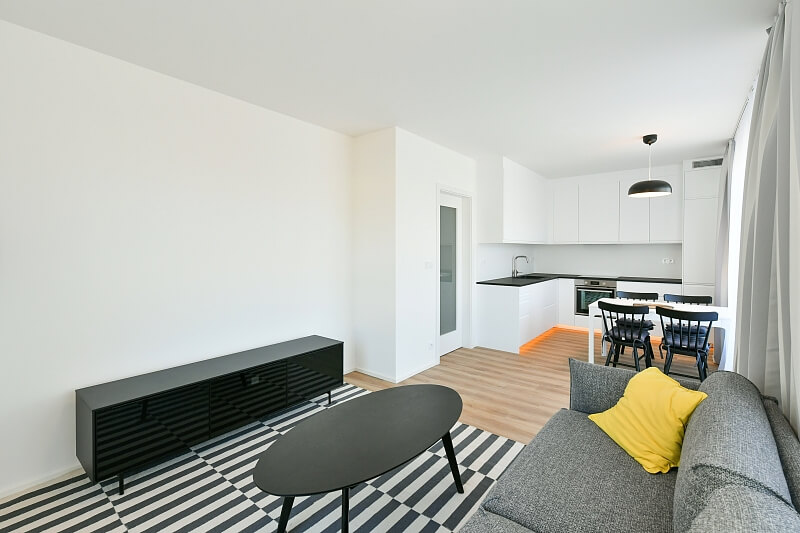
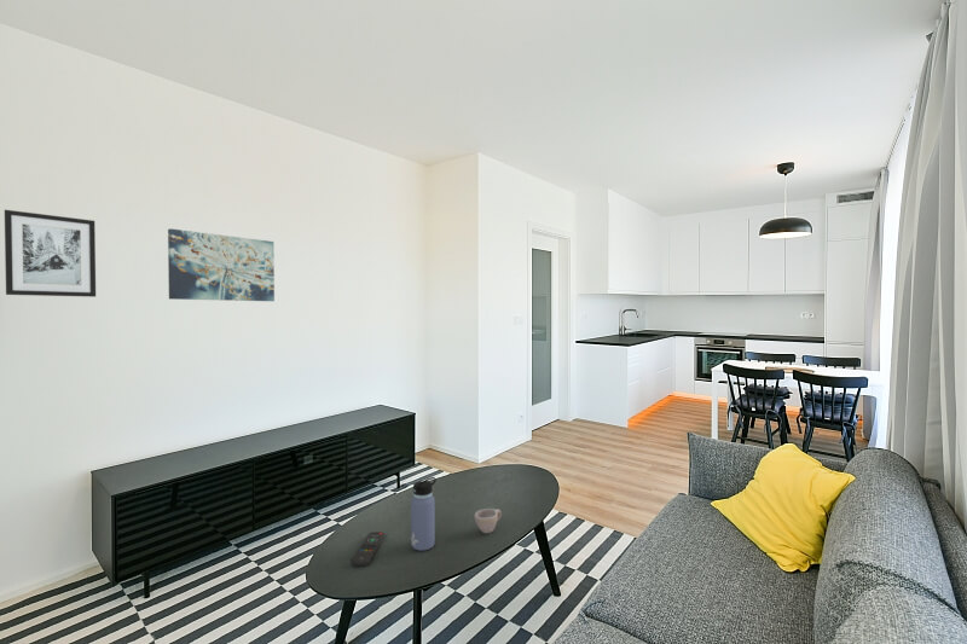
+ wall art [167,227,276,302]
+ remote control [351,530,387,567]
+ cup [474,507,503,534]
+ wall art [4,209,97,298]
+ water bottle [410,476,438,552]
